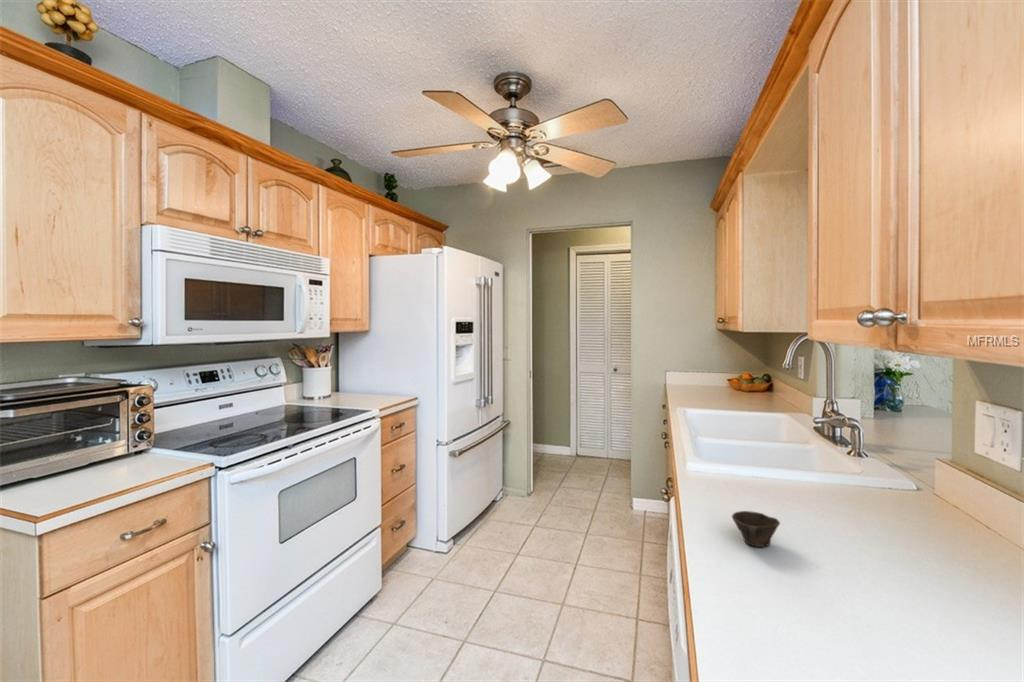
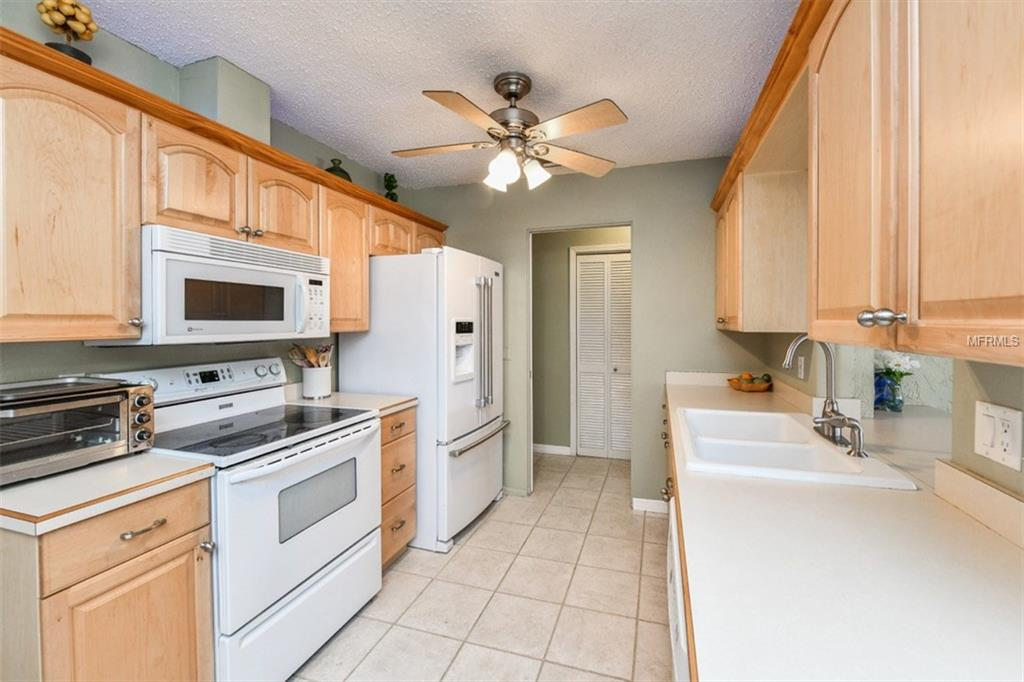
- cup [731,510,781,548]
